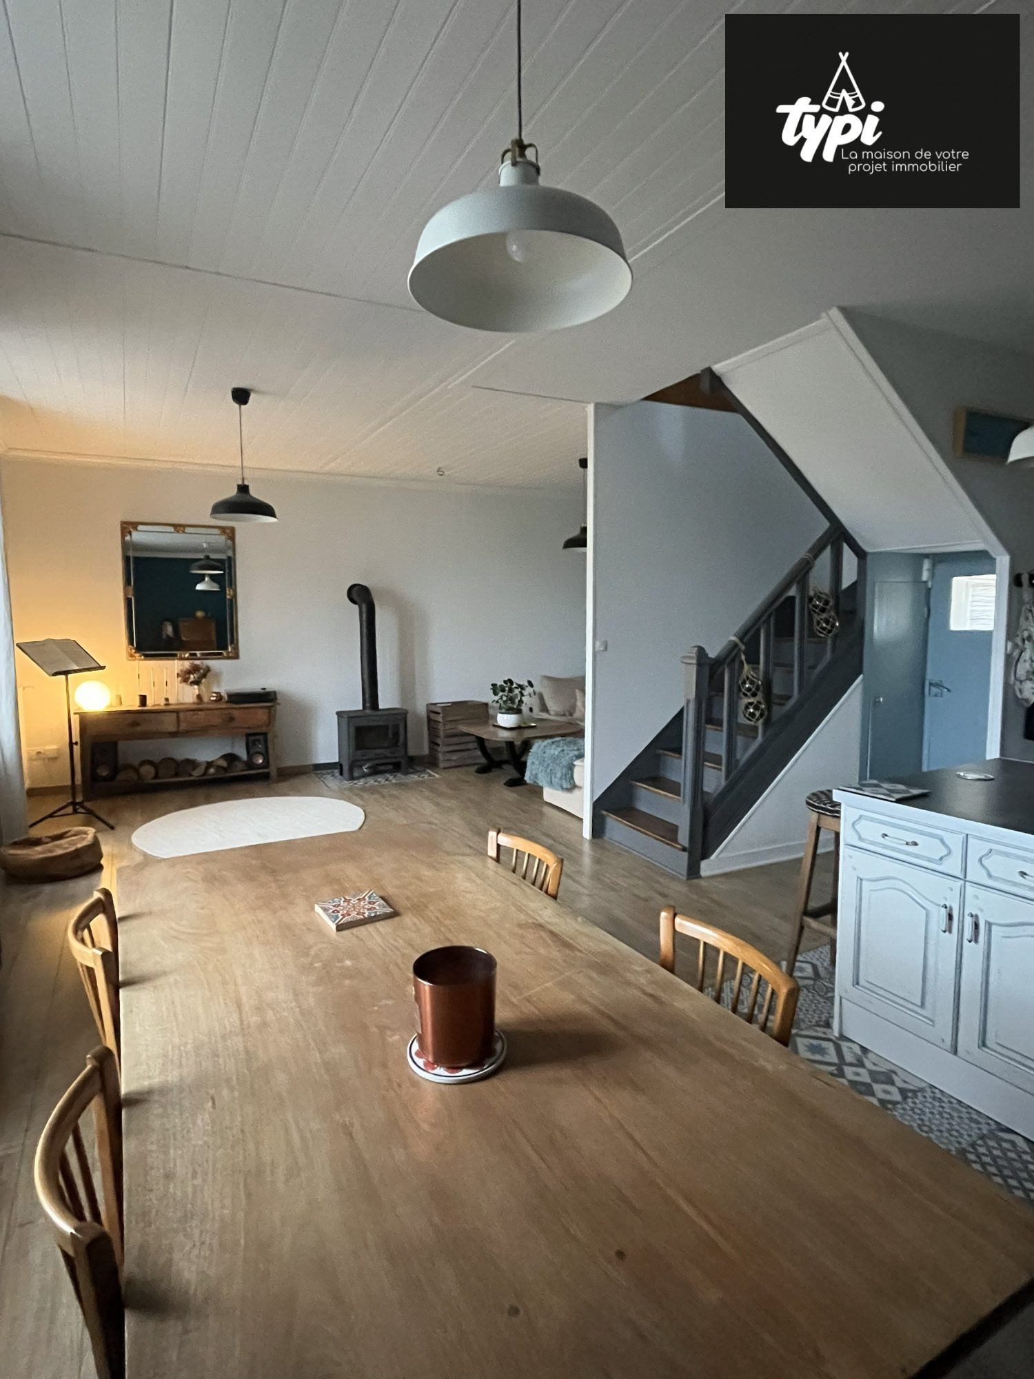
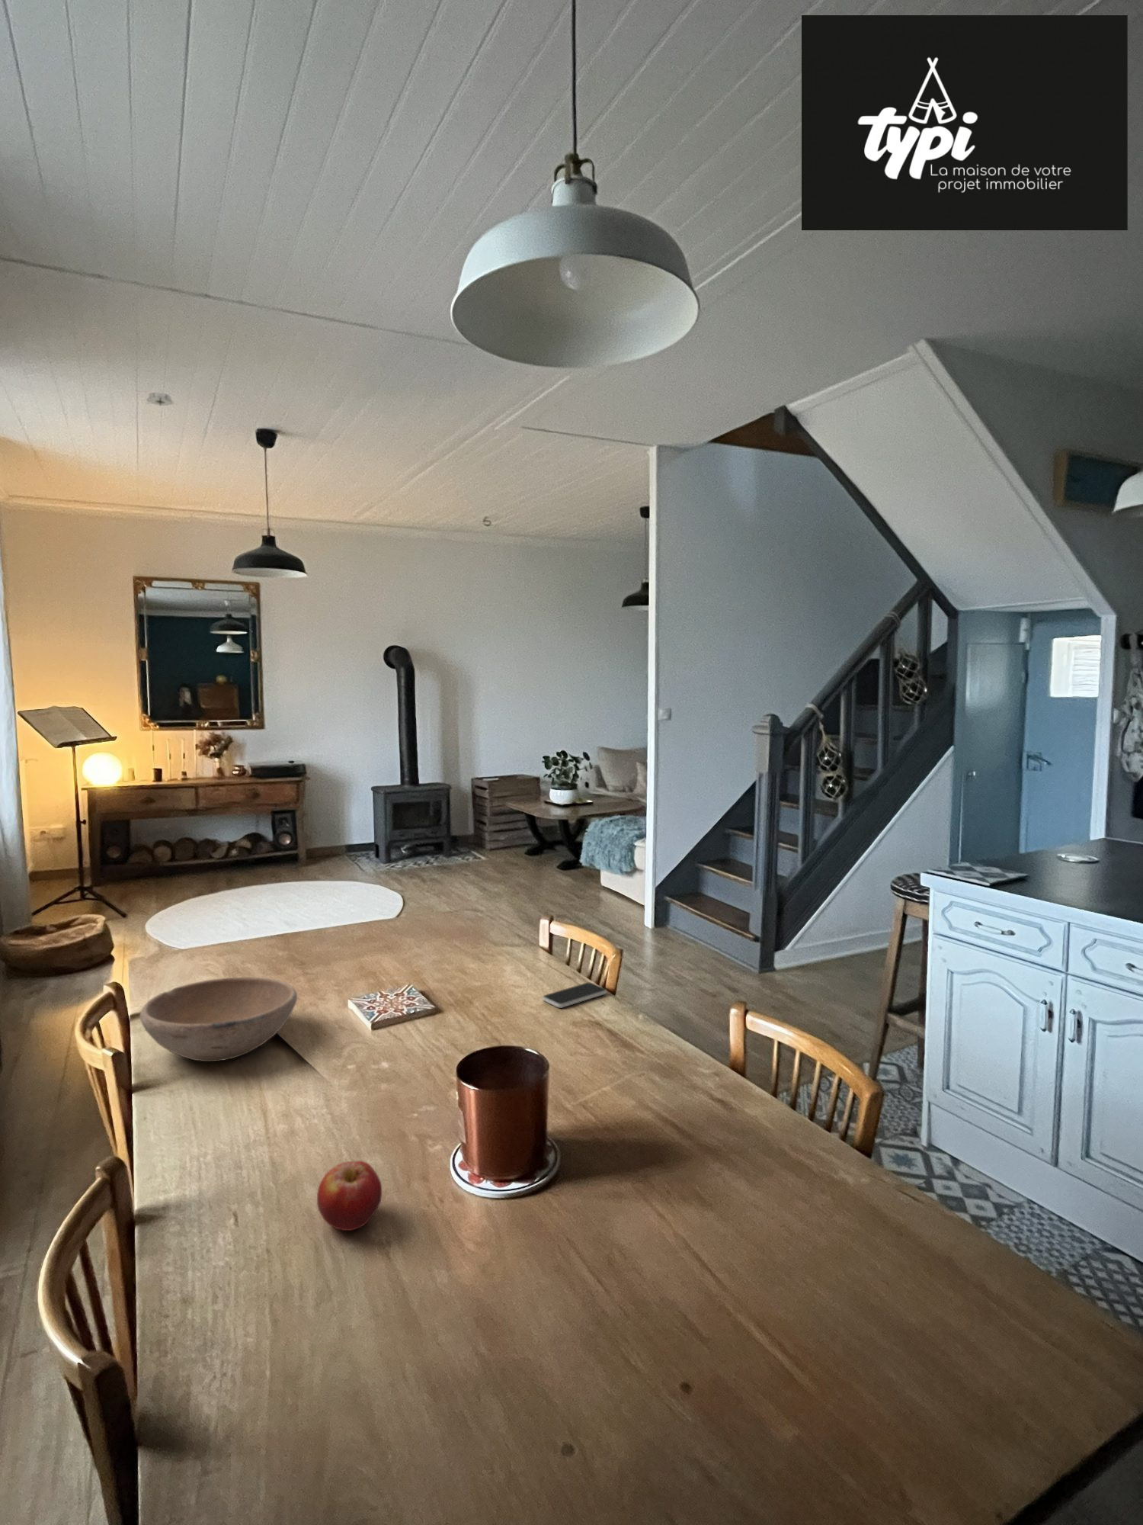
+ smartphone [541,982,608,1009]
+ fruit [316,1160,383,1232]
+ smoke detector [144,391,174,406]
+ bowl [139,976,298,1063]
